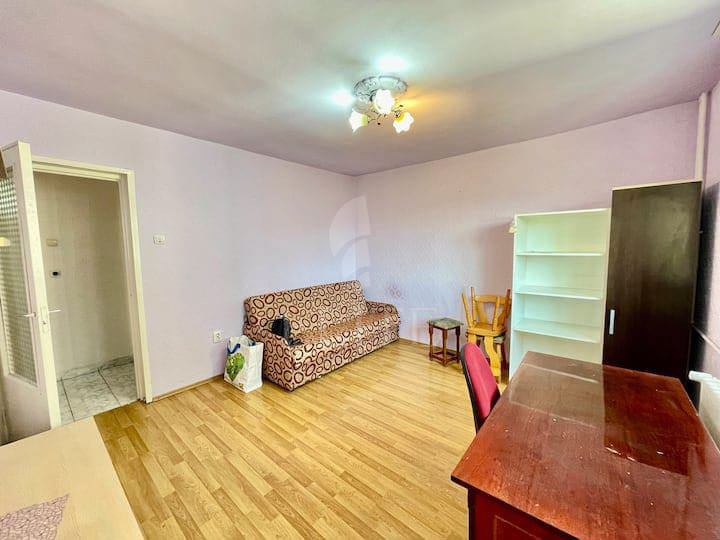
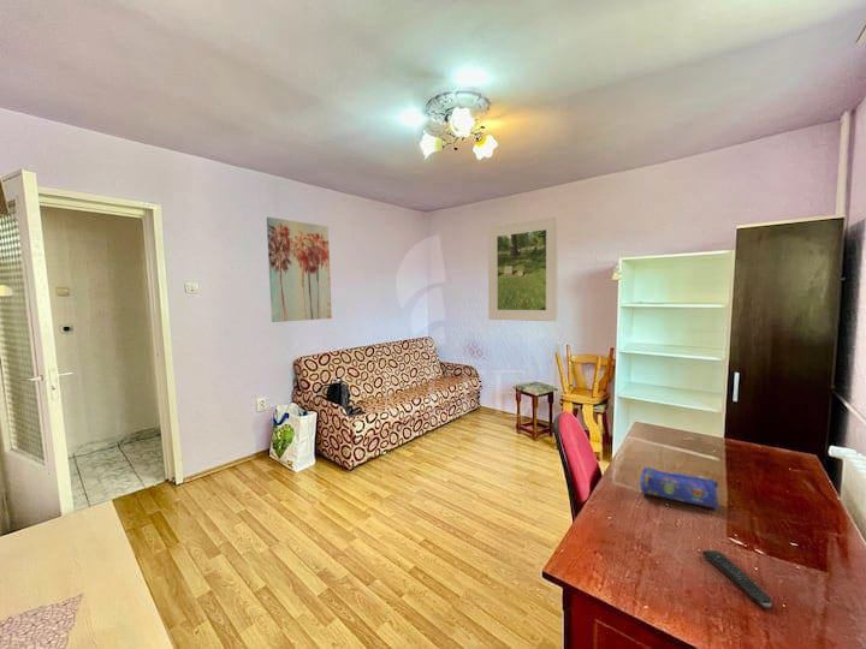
+ wall art [266,216,333,323]
+ remote control [701,549,773,609]
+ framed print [487,215,559,322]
+ pencil case [639,466,719,511]
